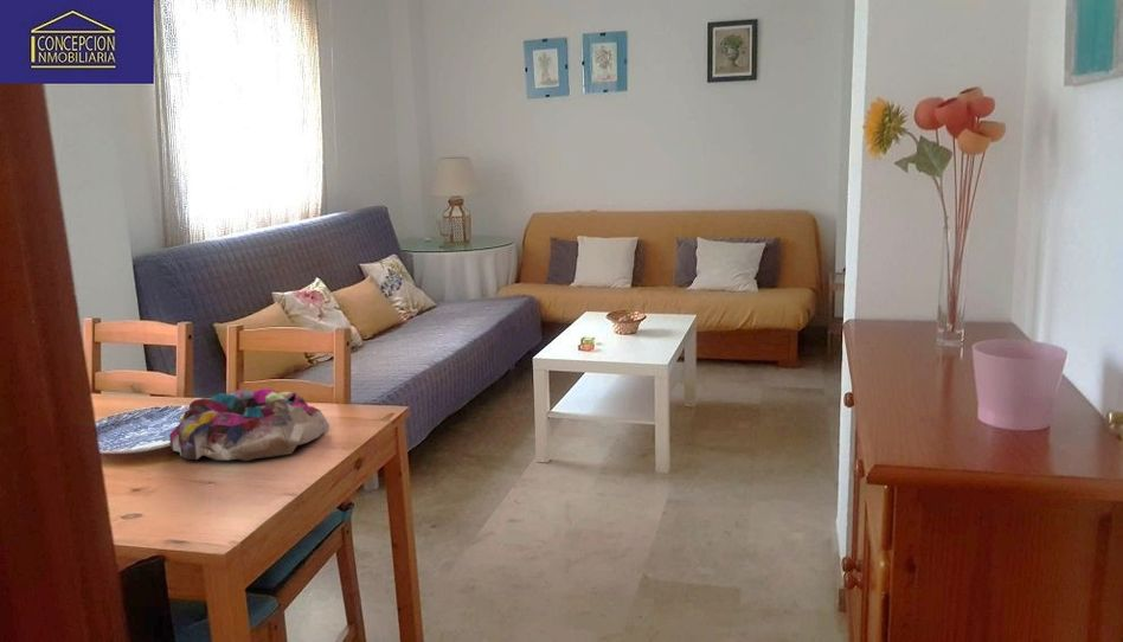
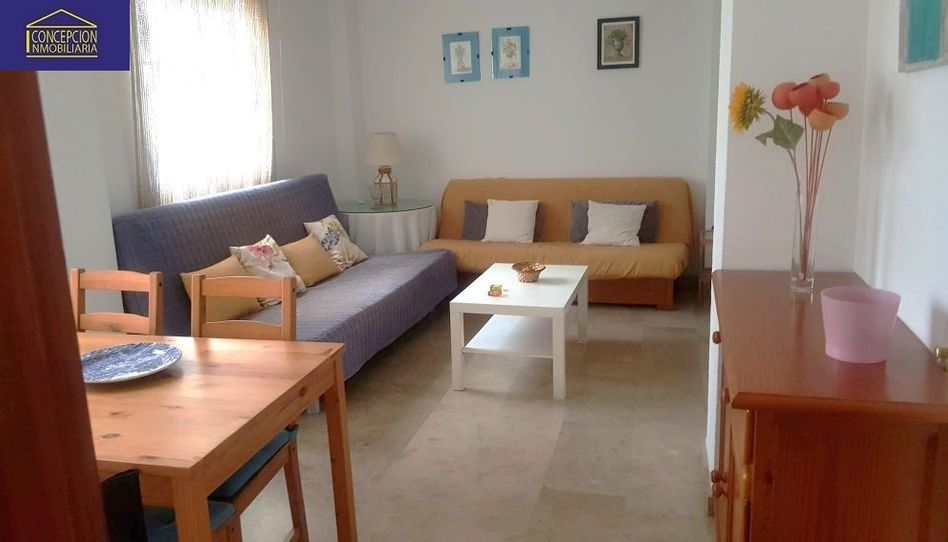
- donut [168,387,331,462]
